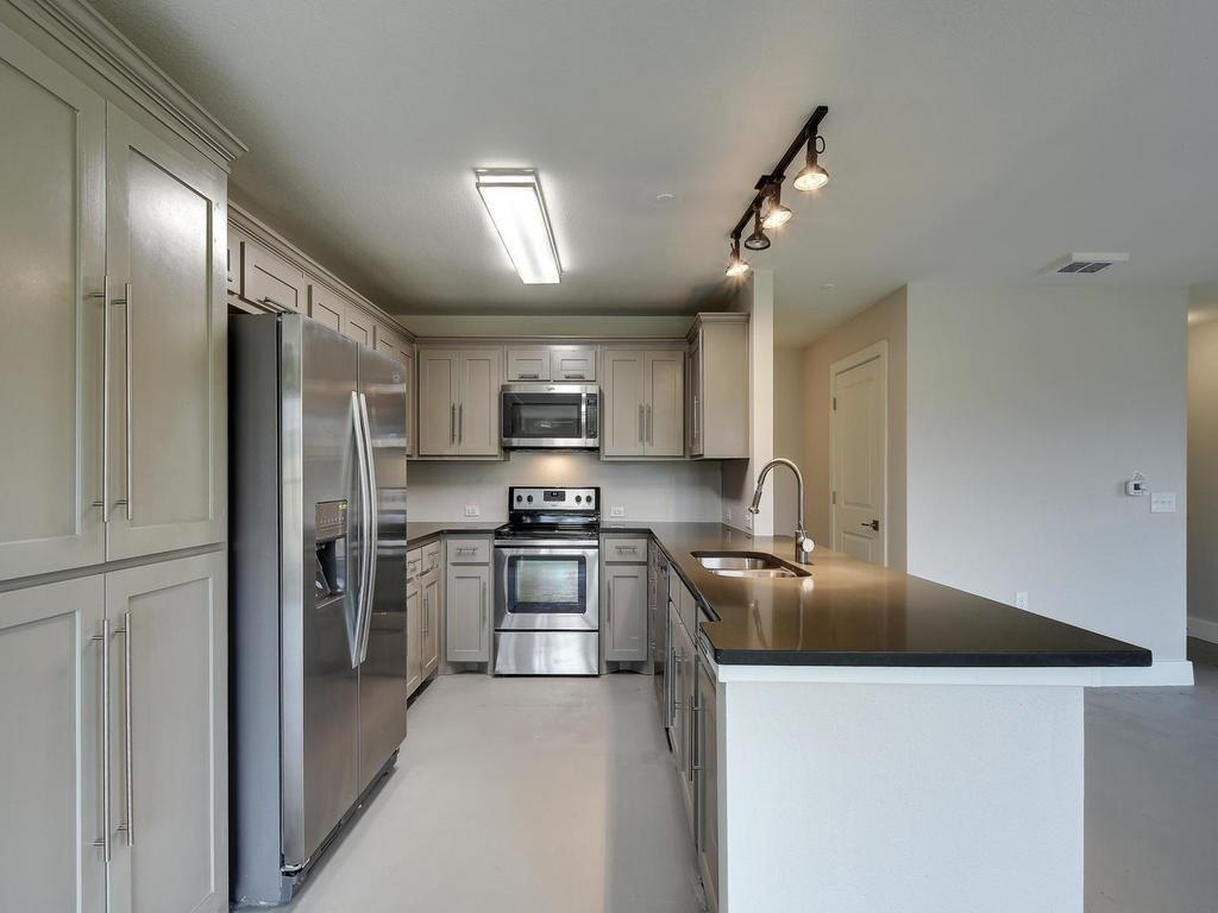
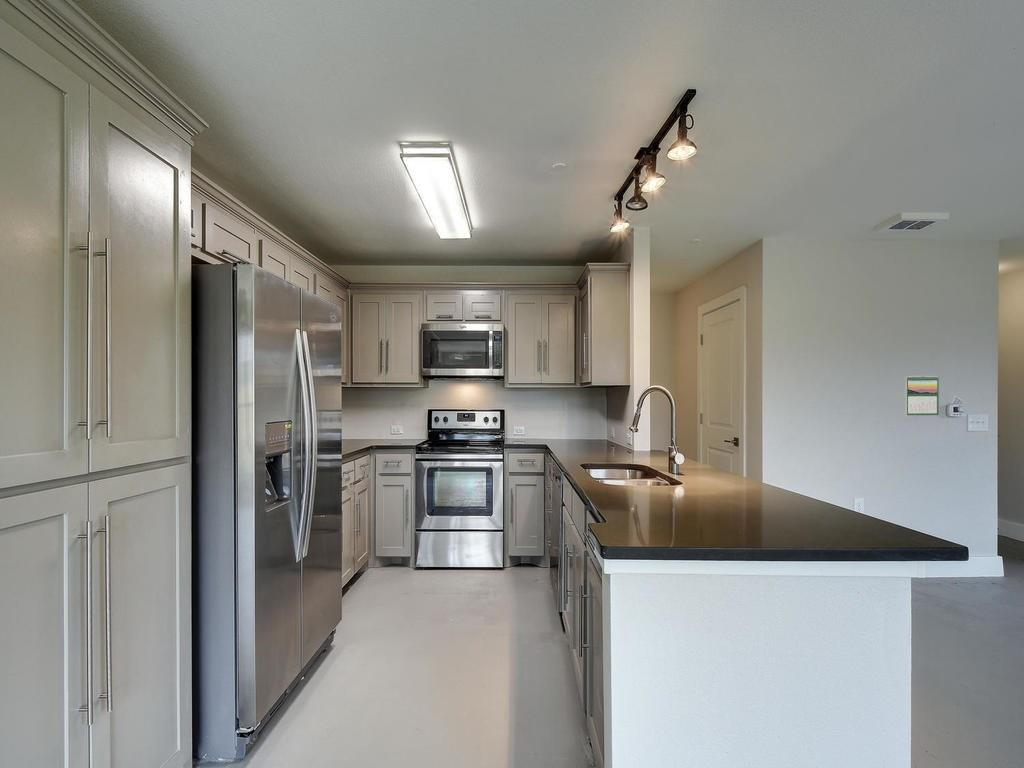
+ calendar [905,374,940,416]
